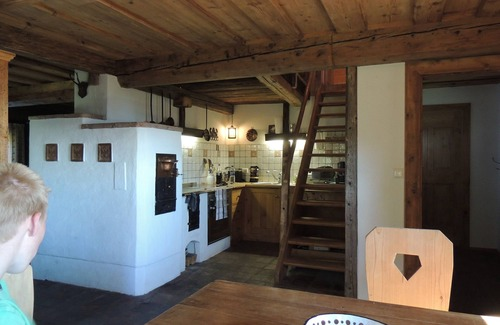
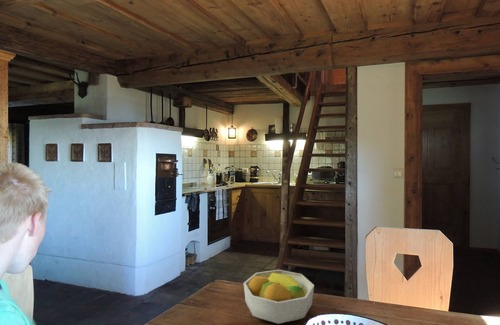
+ fruit bowl [243,269,315,325]
